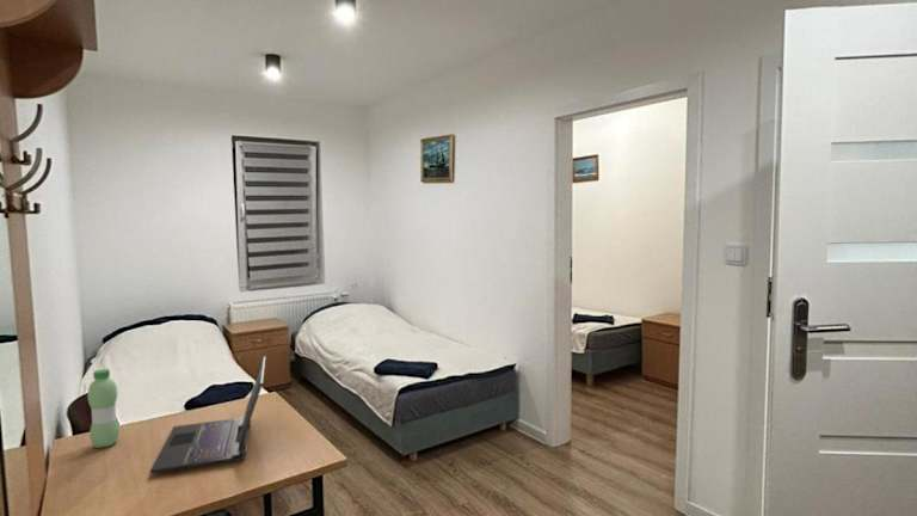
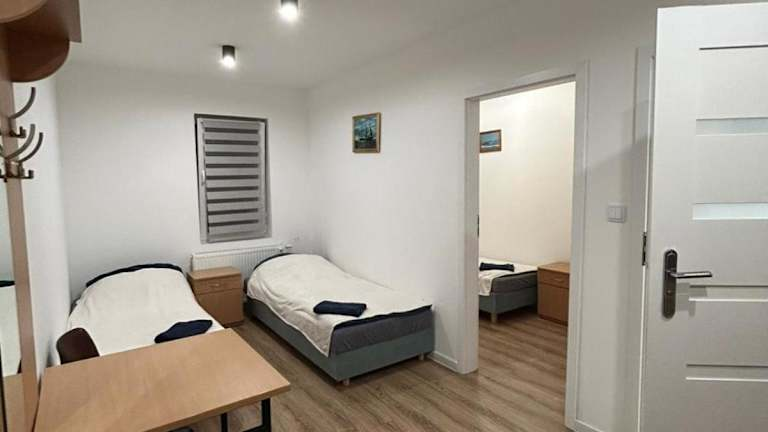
- laptop [149,355,266,473]
- water bottle [86,368,121,449]
